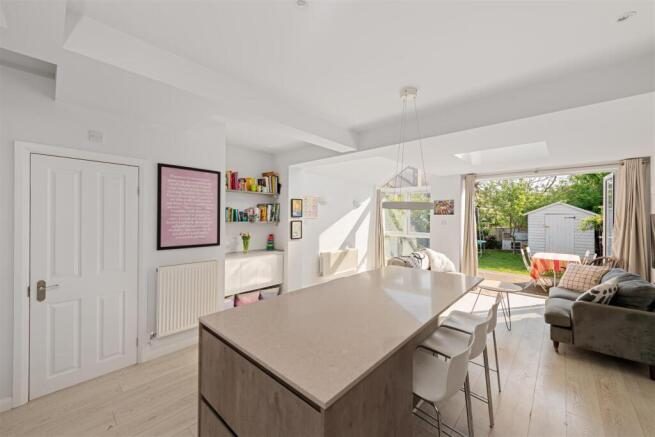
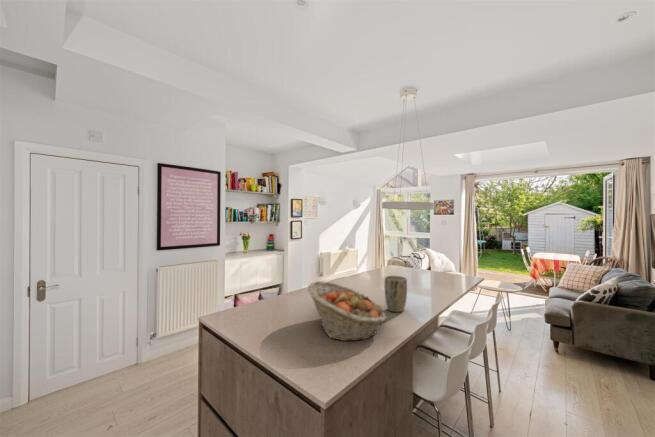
+ fruit basket [307,280,387,342]
+ plant pot [384,275,408,313]
